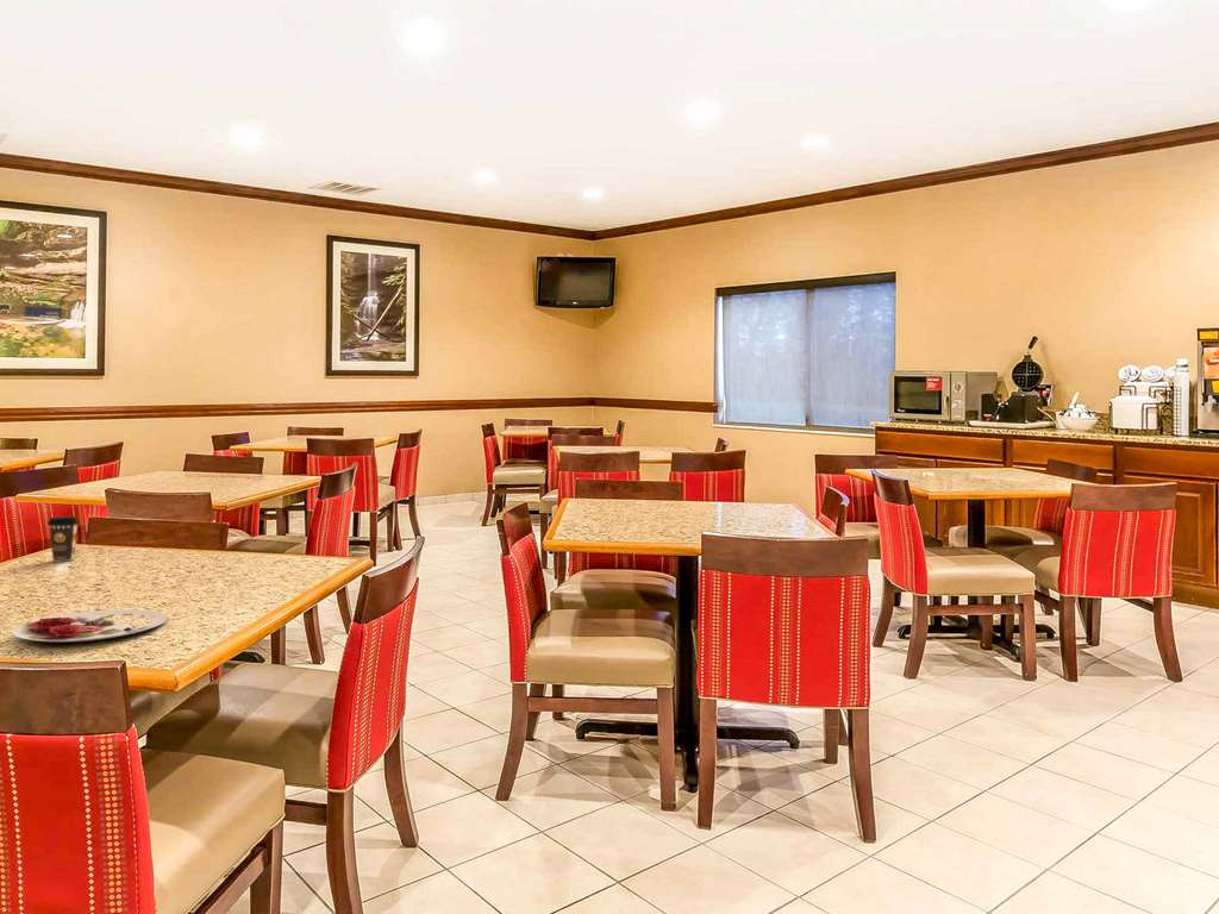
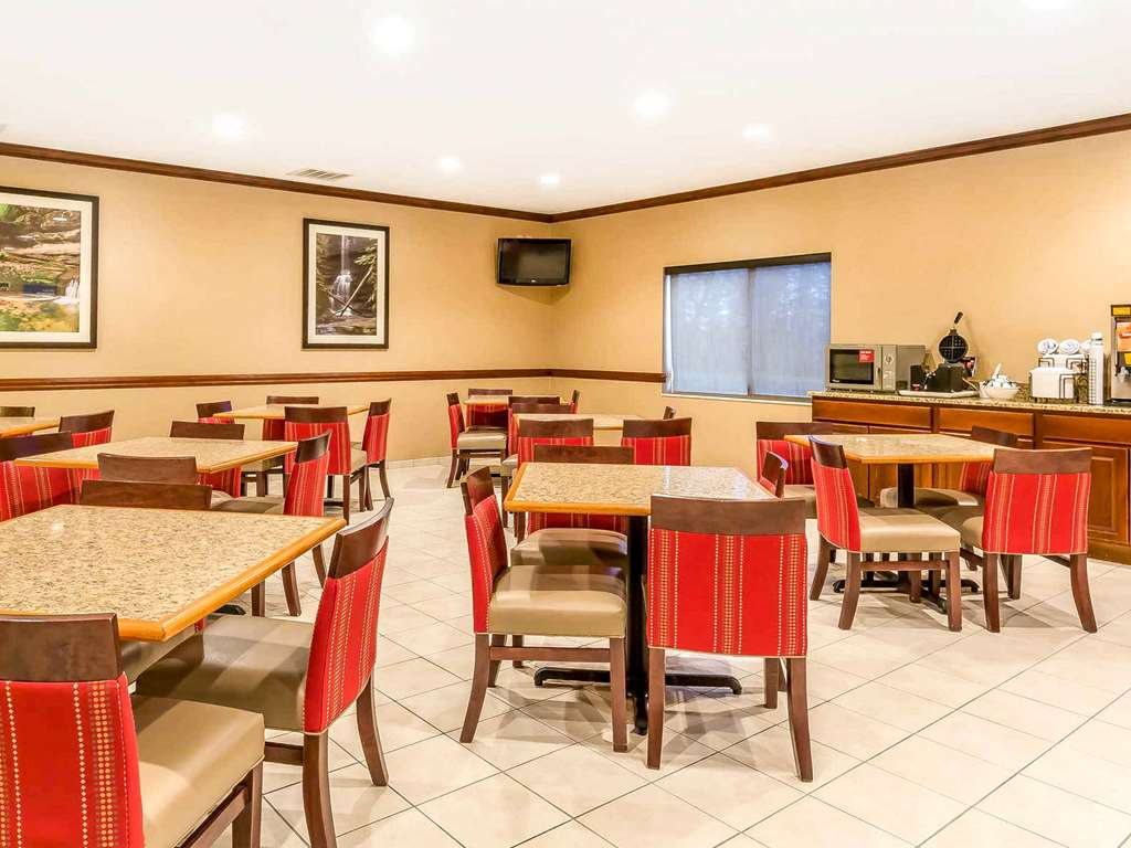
- coffee cup [46,515,80,562]
- plate [11,608,168,643]
